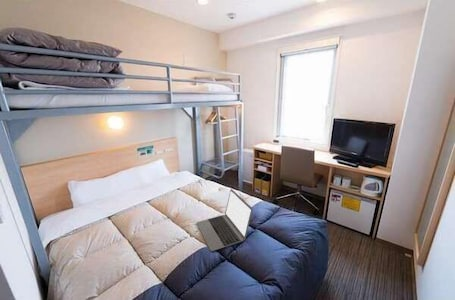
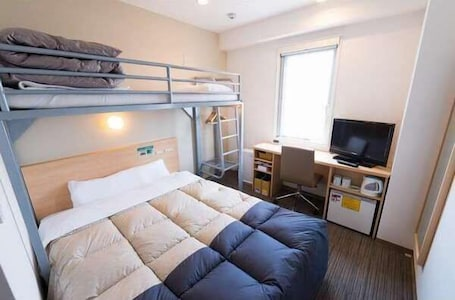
- laptop [196,188,253,252]
